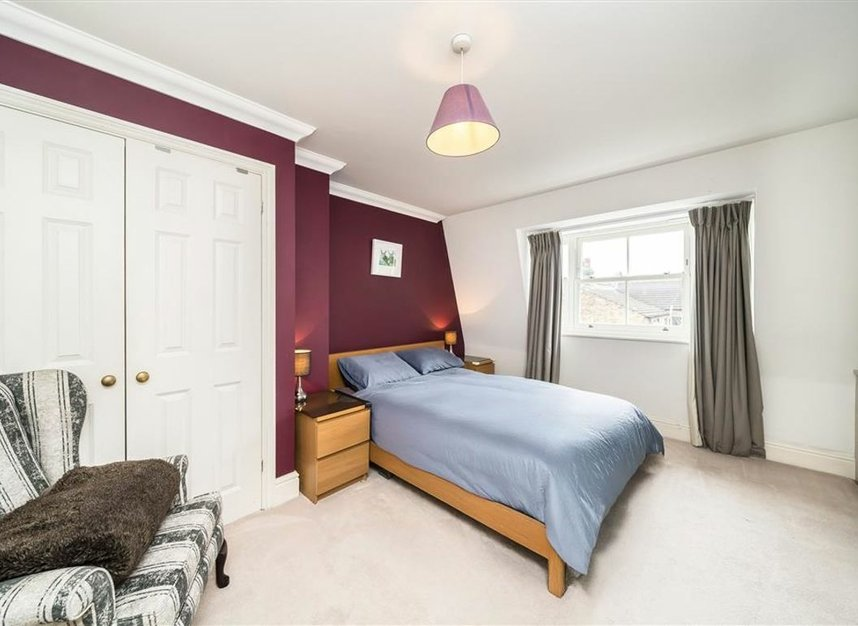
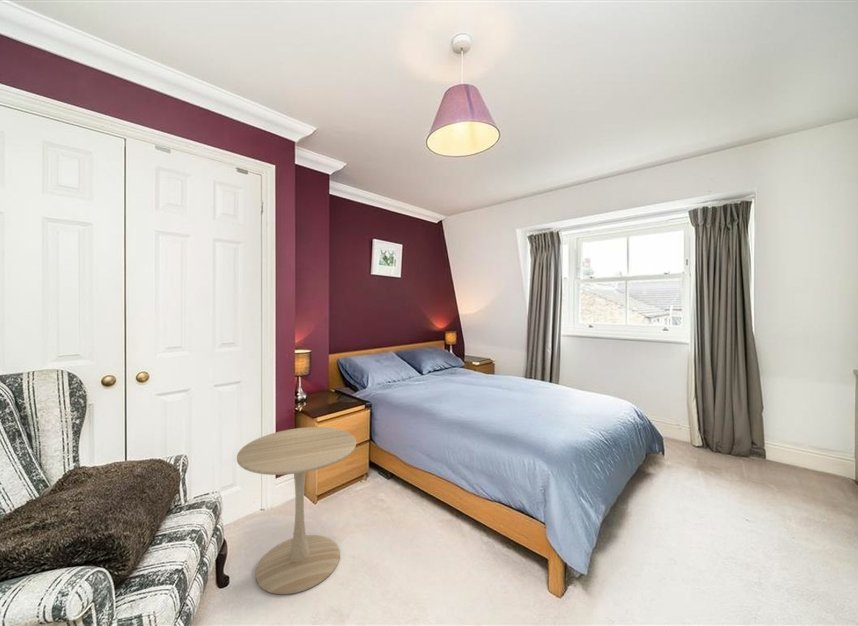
+ side table [236,426,357,595]
